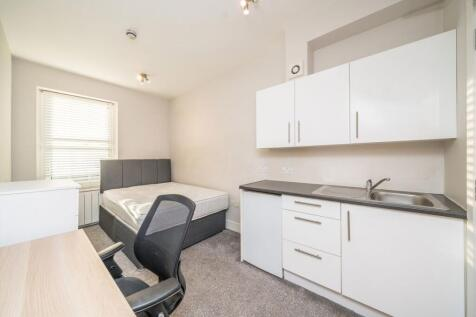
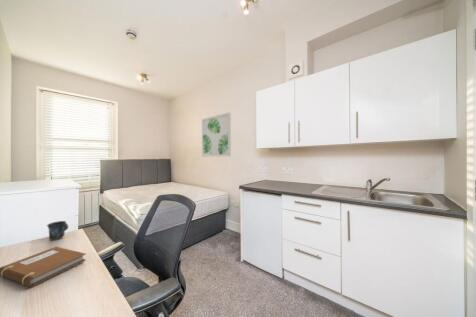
+ wall art [201,112,232,158]
+ mug [46,220,69,241]
+ notebook [0,246,87,287]
